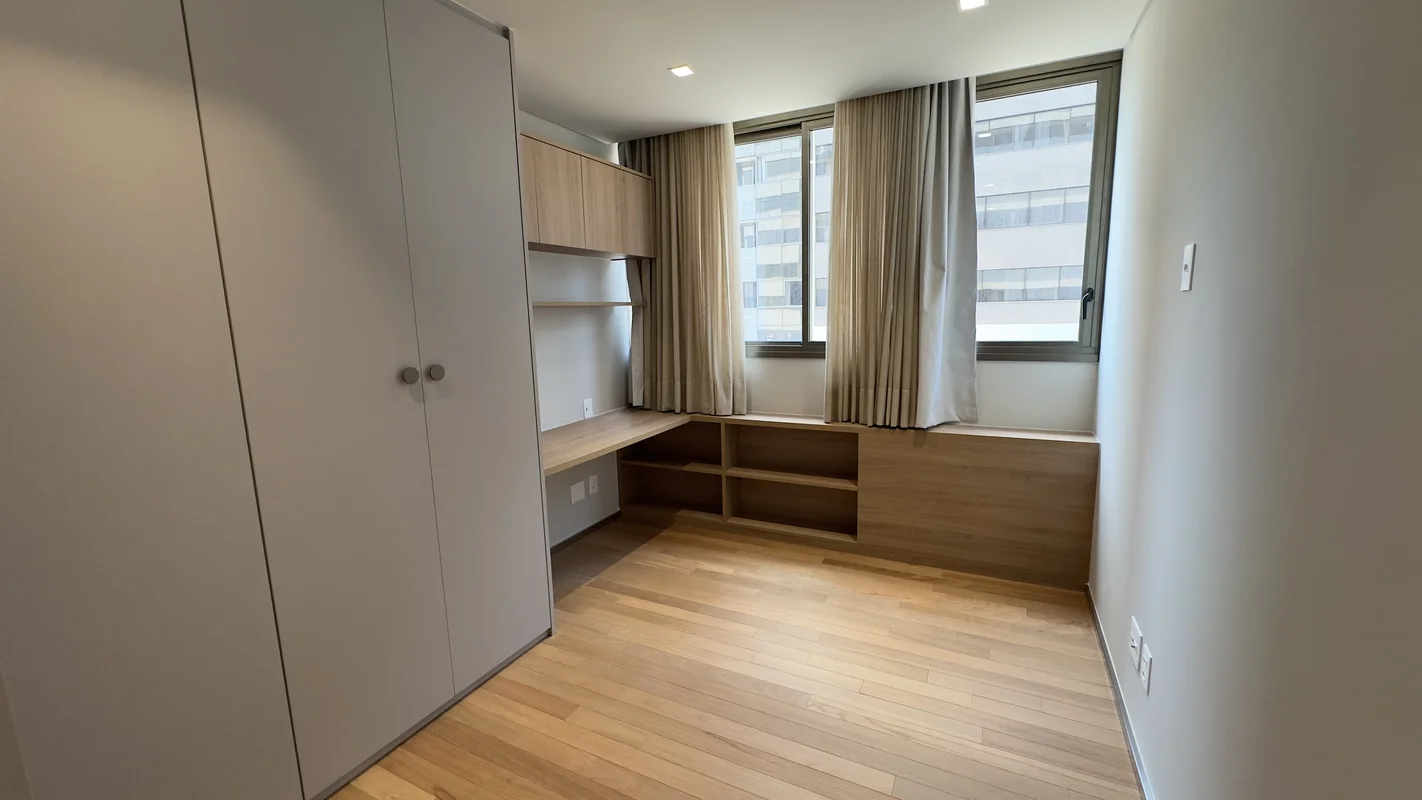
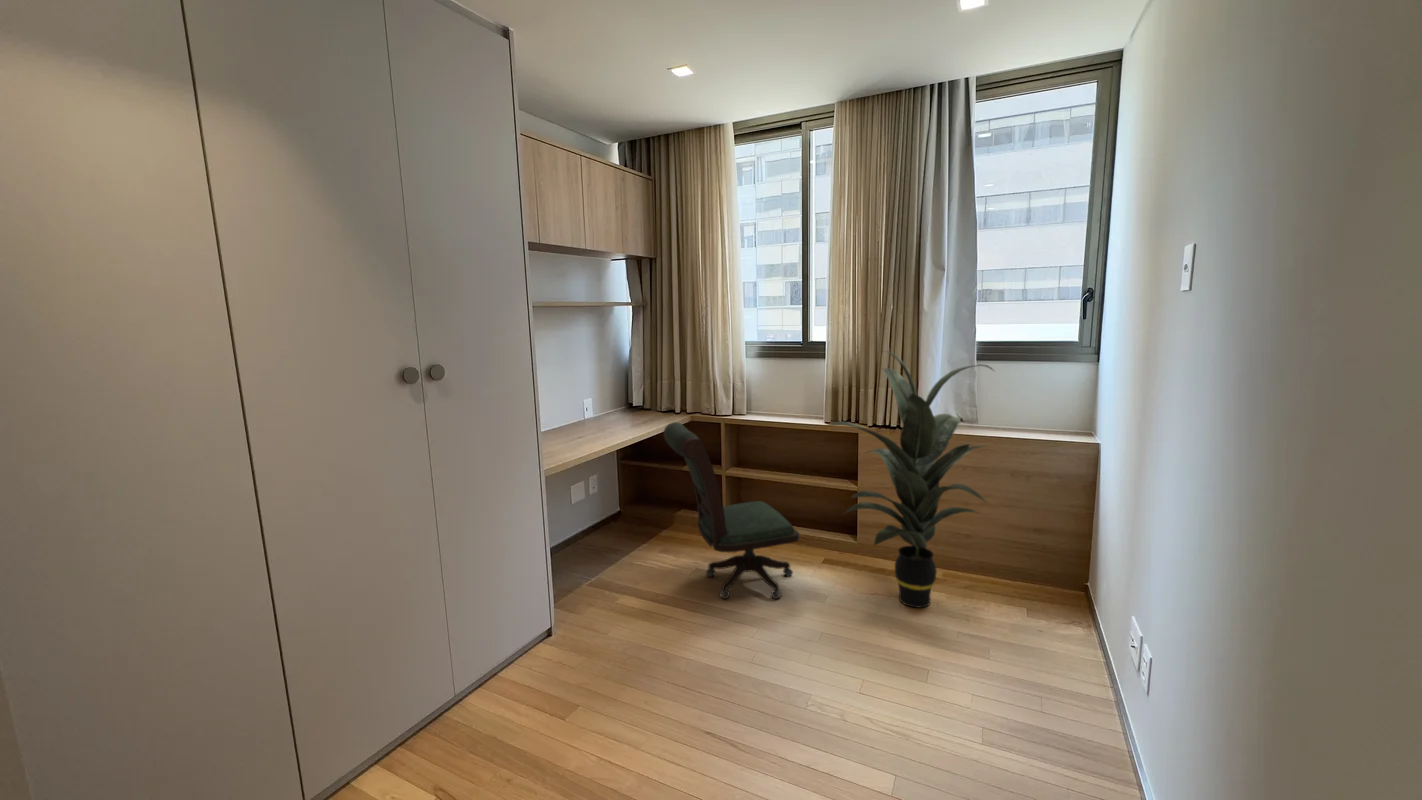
+ office chair [663,421,800,600]
+ indoor plant [824,350,996,609]
